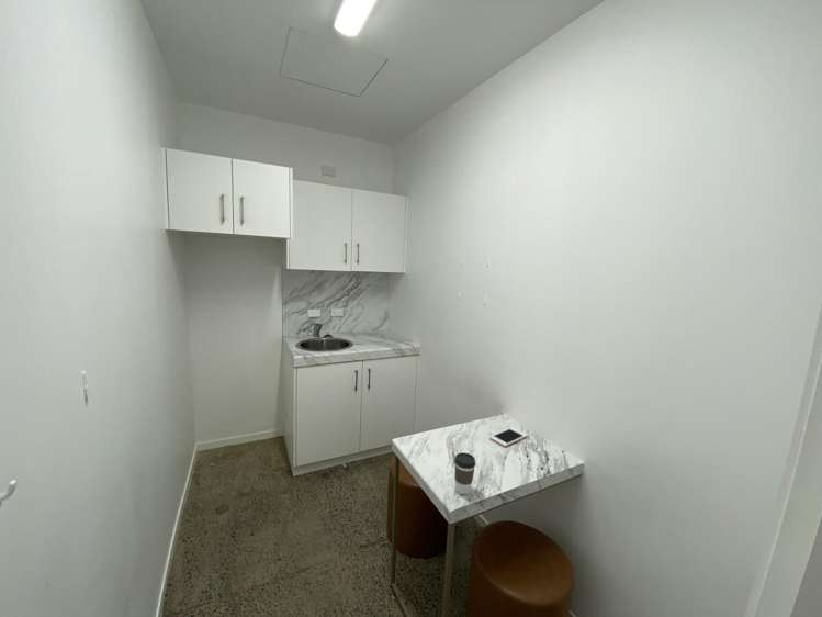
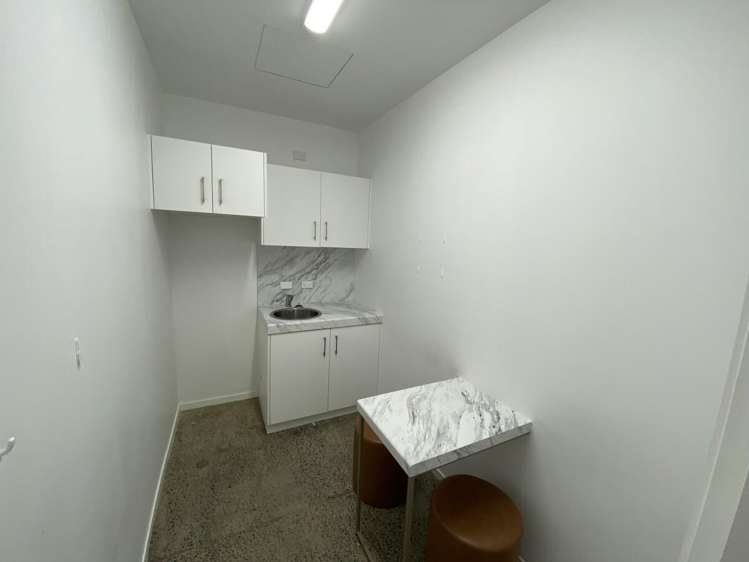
- coffee cup [453,451,476,495]
- cell phone [488,426,529,448]
